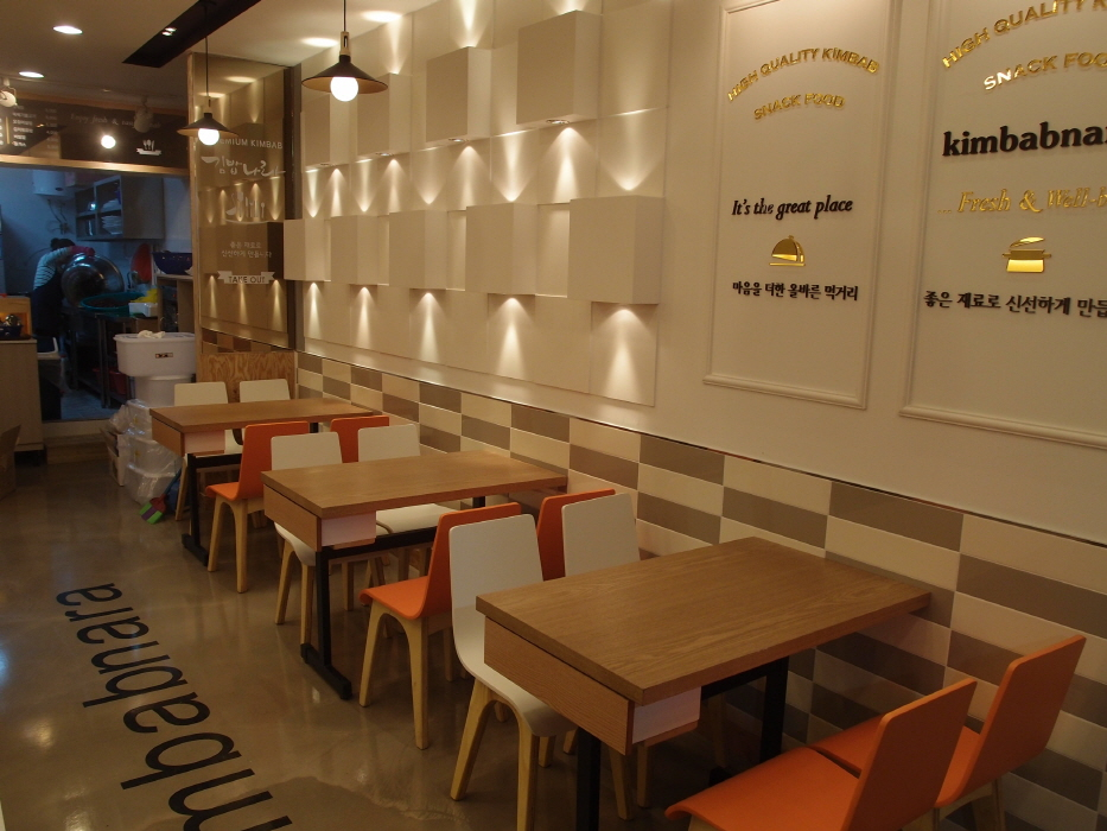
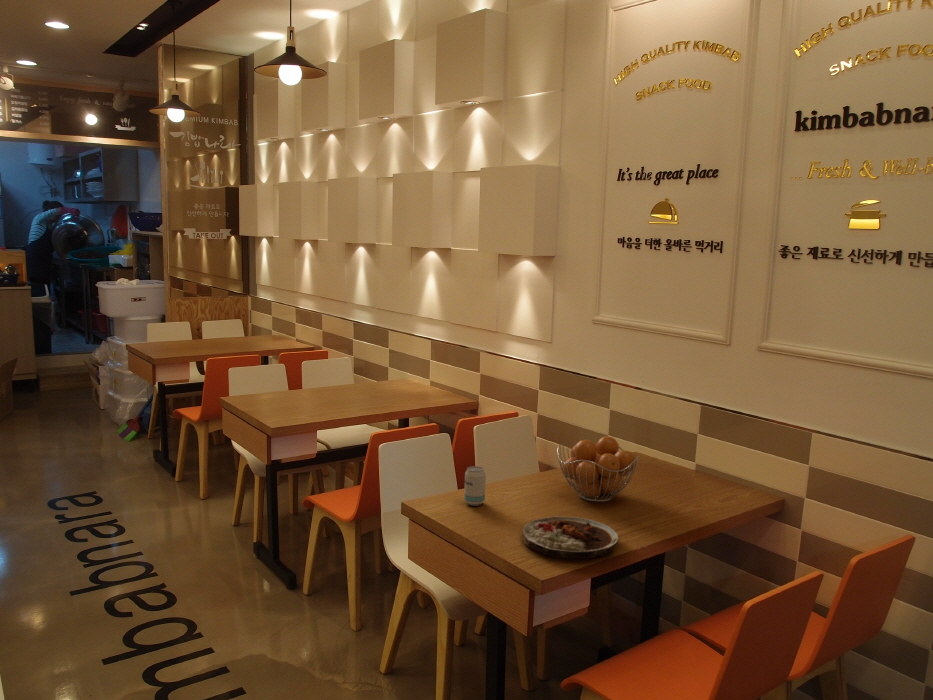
+ fruit basket [556,435,640,503]
+ beverage can [463,465,487,507]
+ plate [522,515,619,560]
